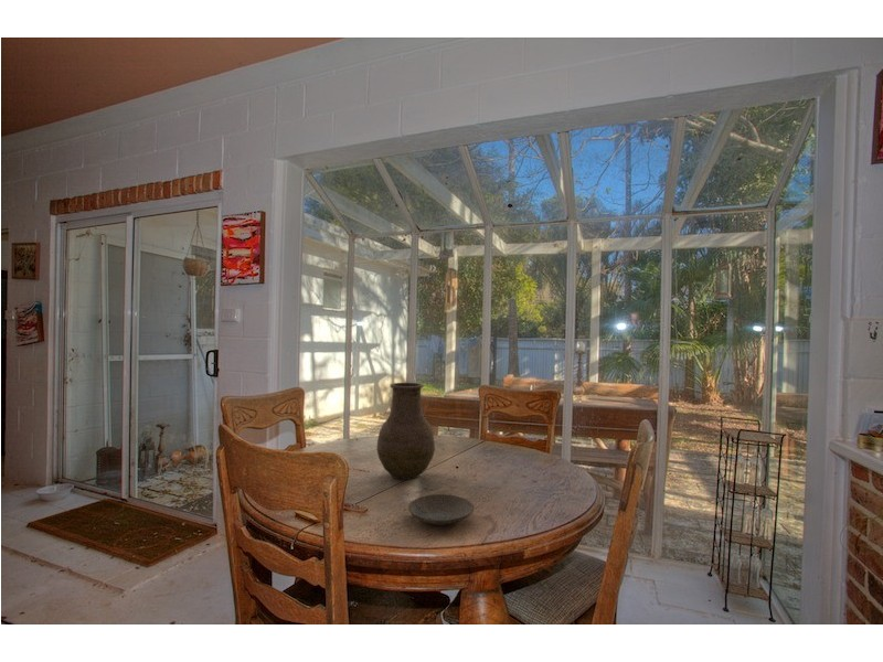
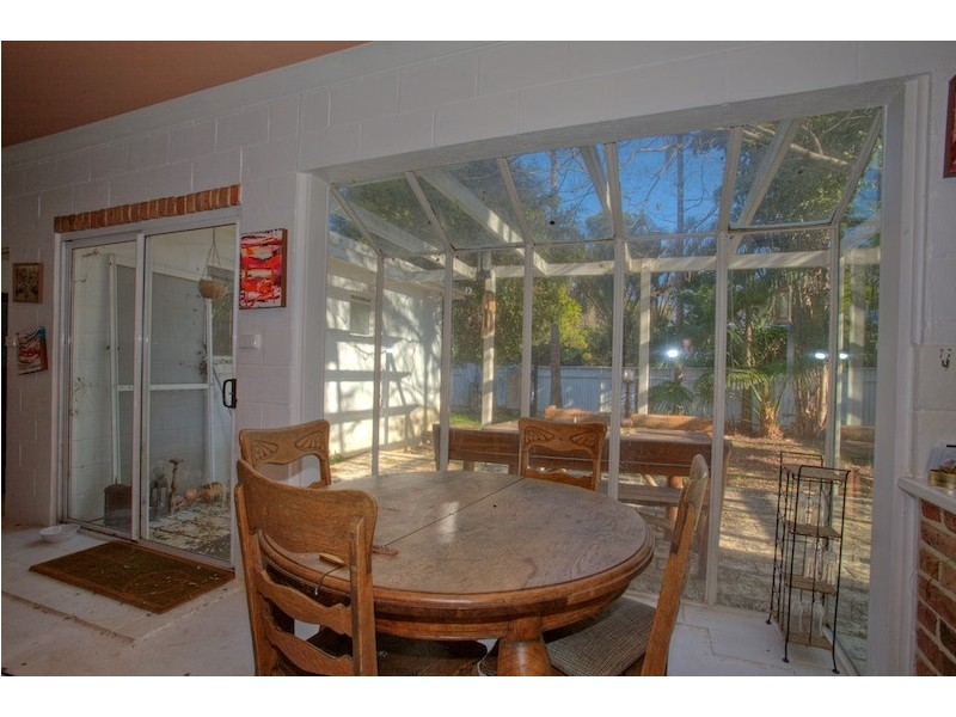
- plate [407,493,475,526]
- vase [375,382,436,481]
